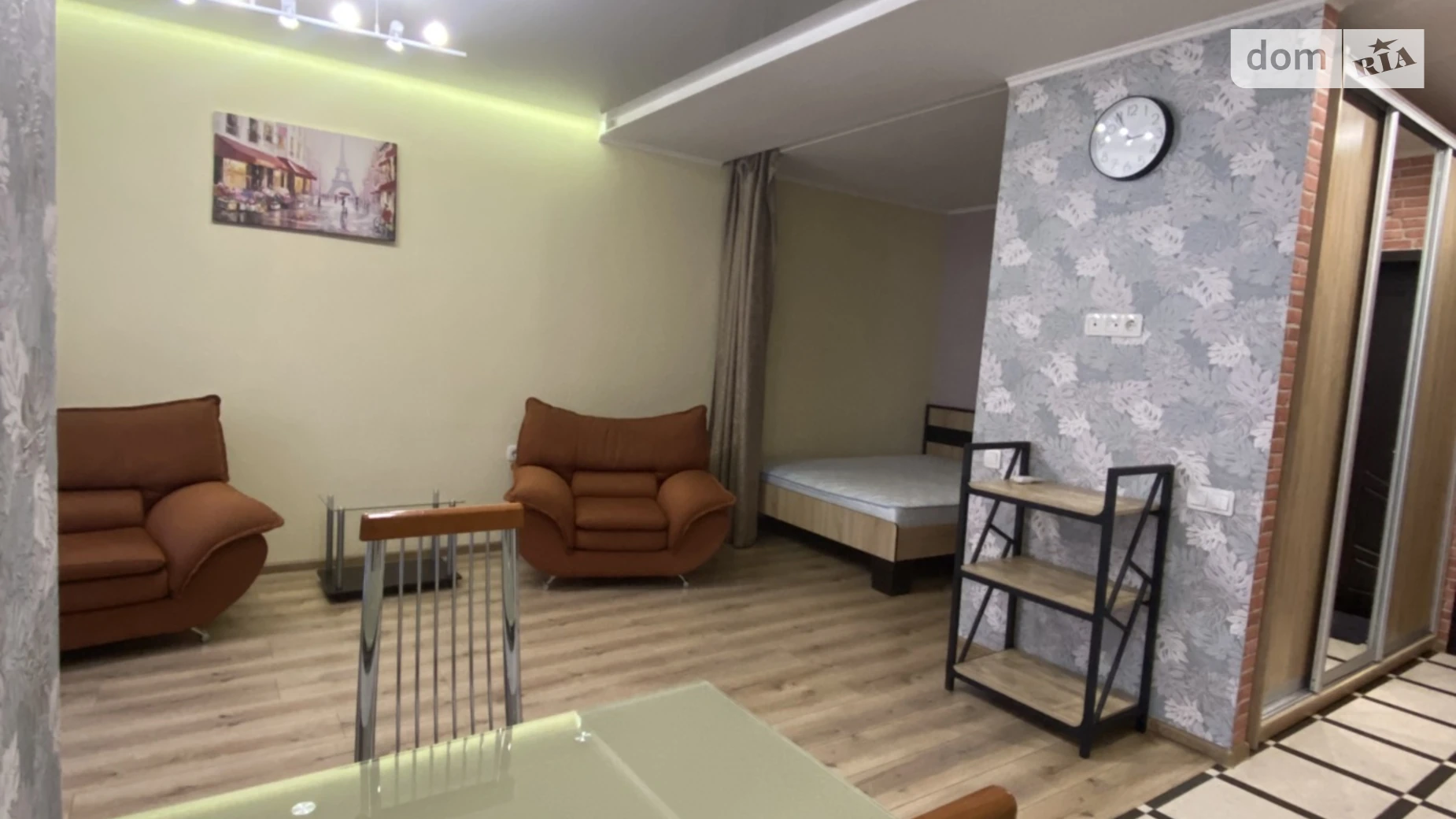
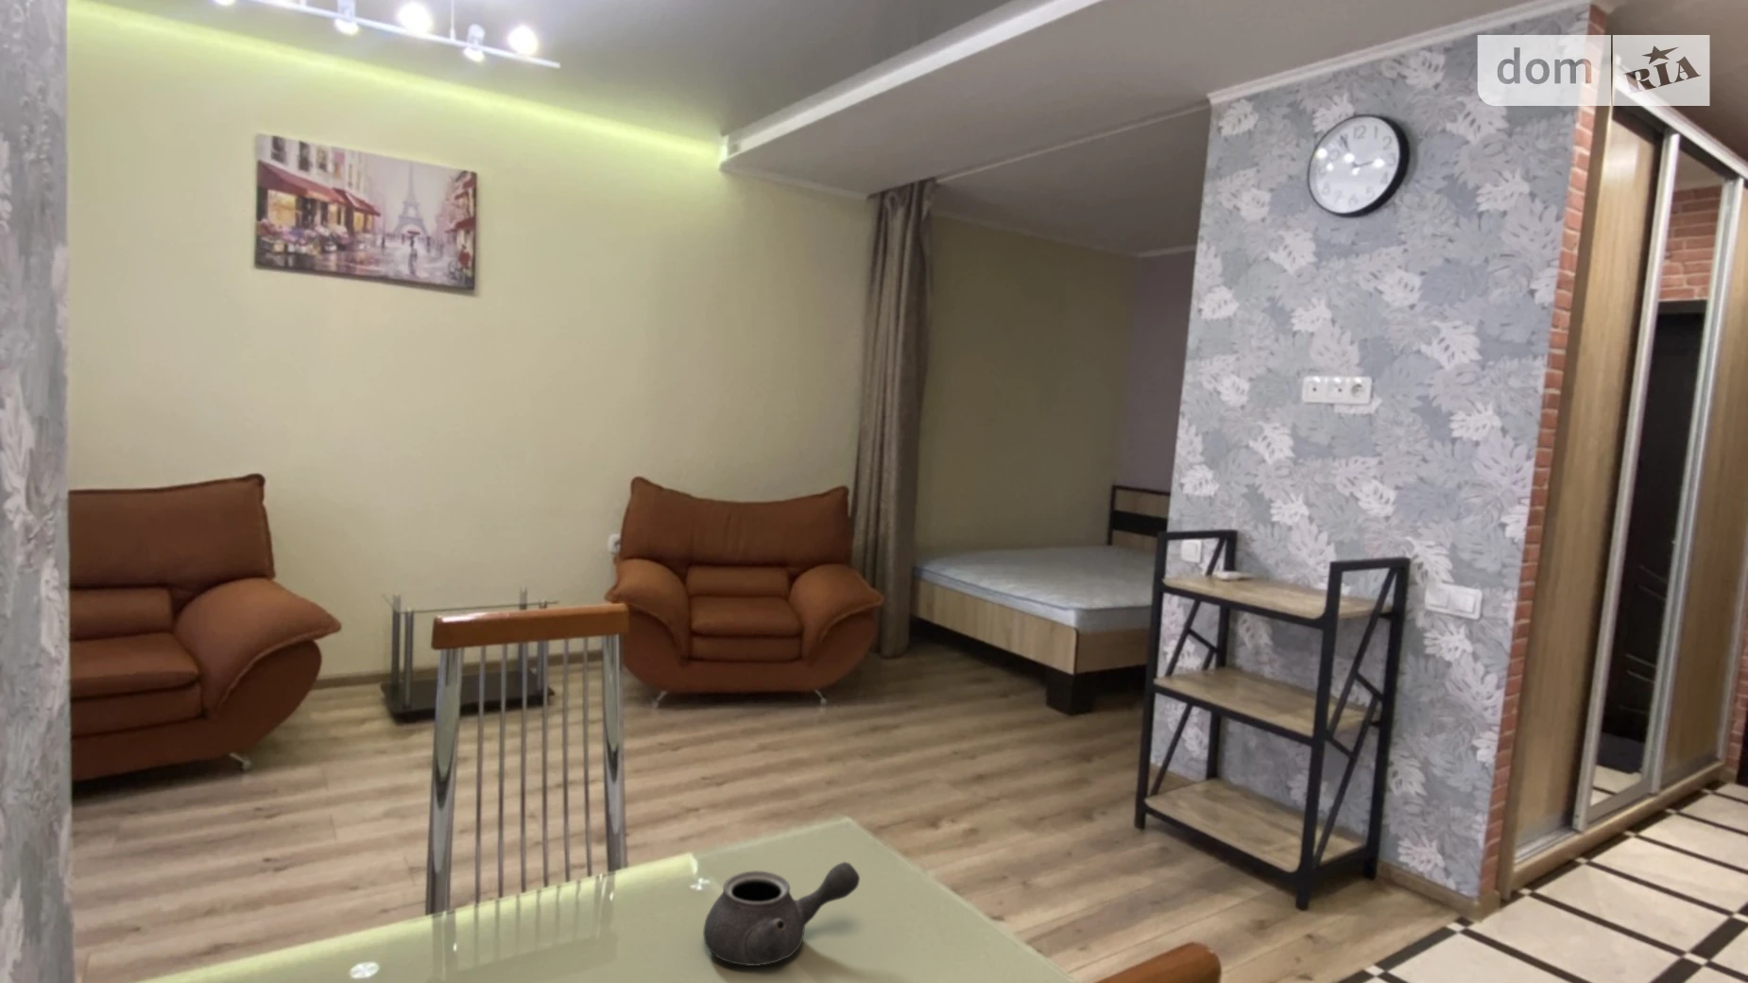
+ teapot [702,861,861,967]
